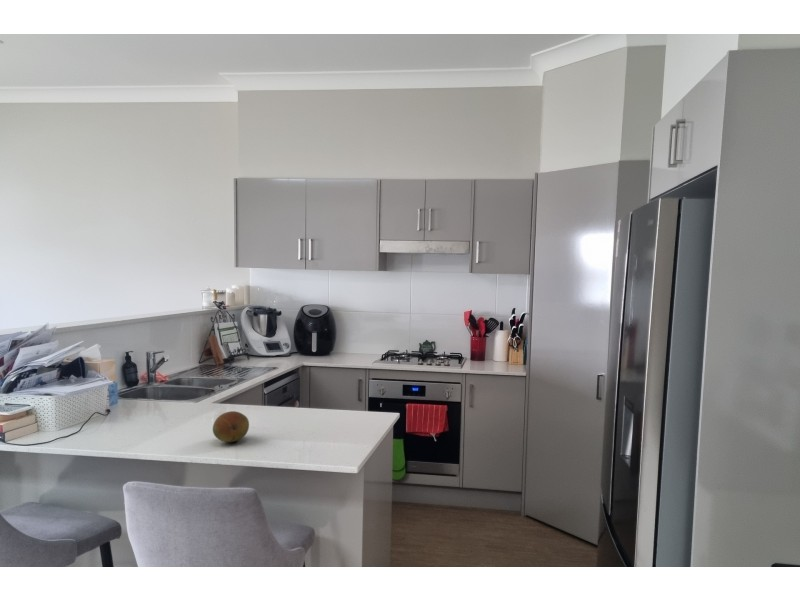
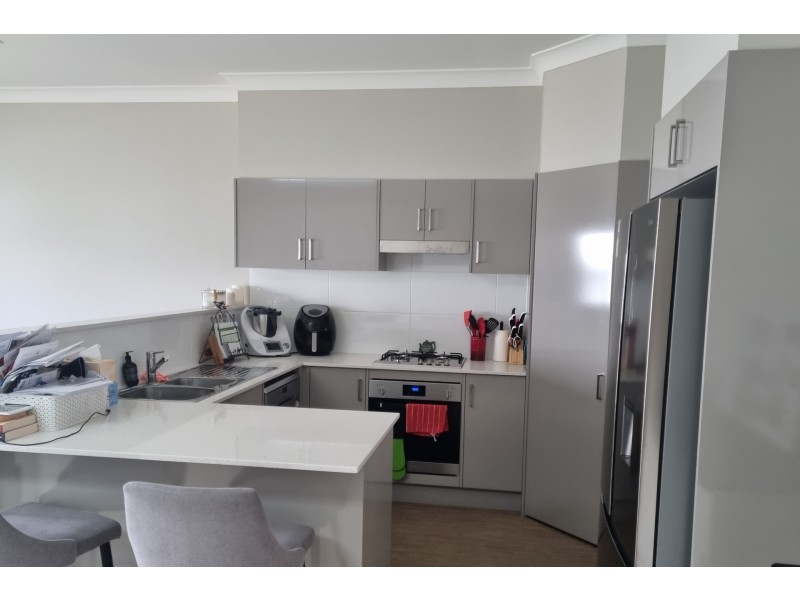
- fruit [212,410,250,443]
